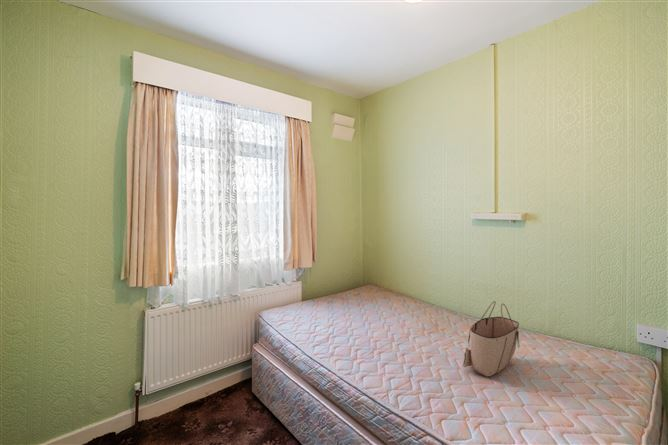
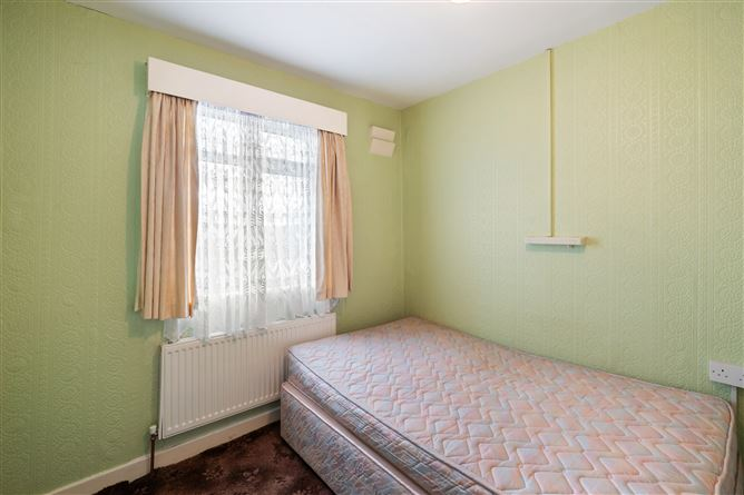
- tote bag [462,300,521,377]
